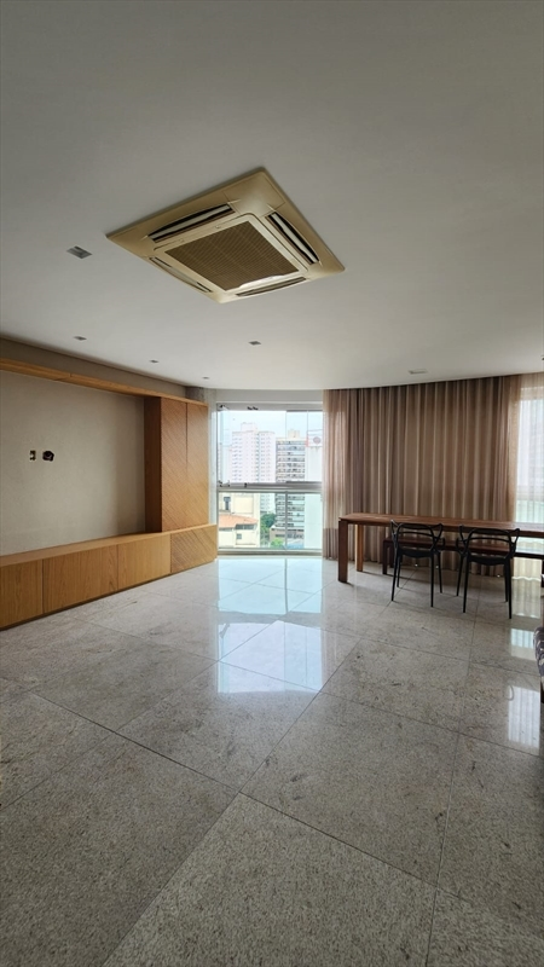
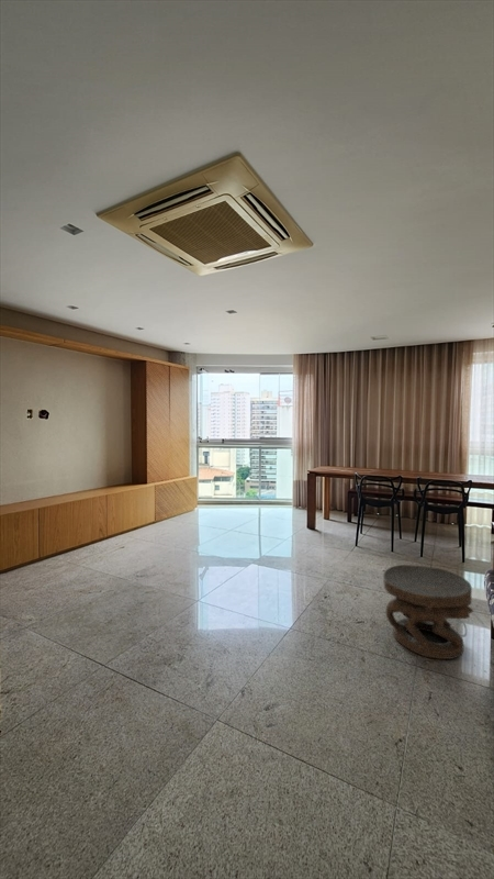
+ carved stool [382,564,474,660]
